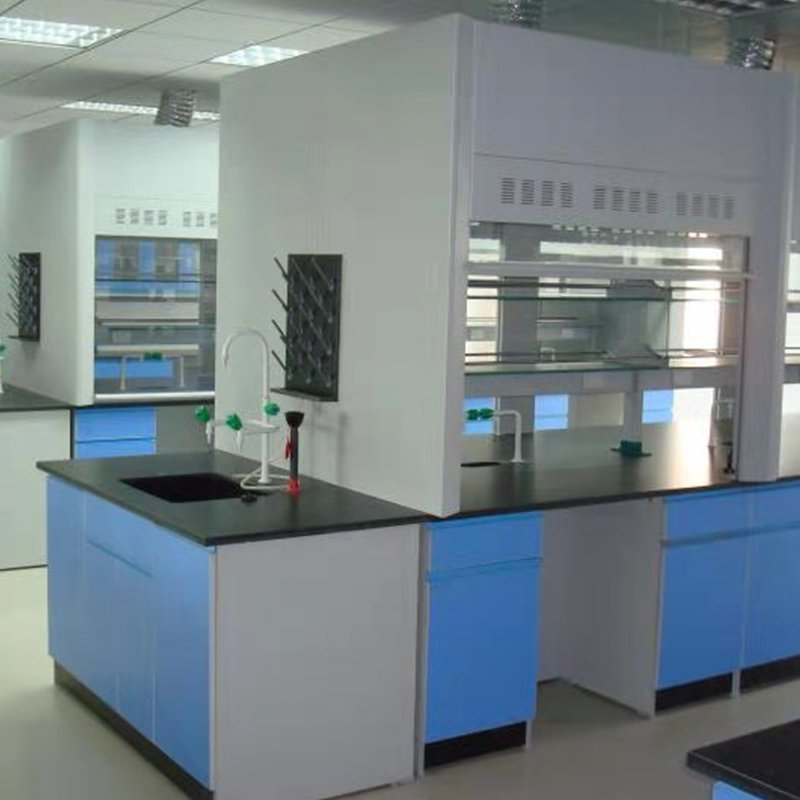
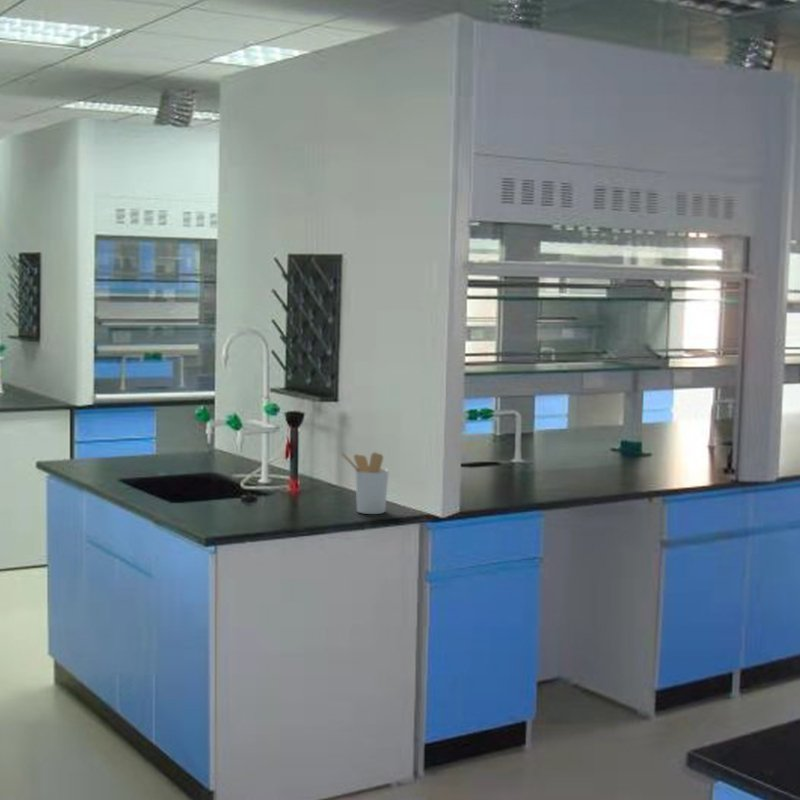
+ utensil holder [340,451,390,515]
